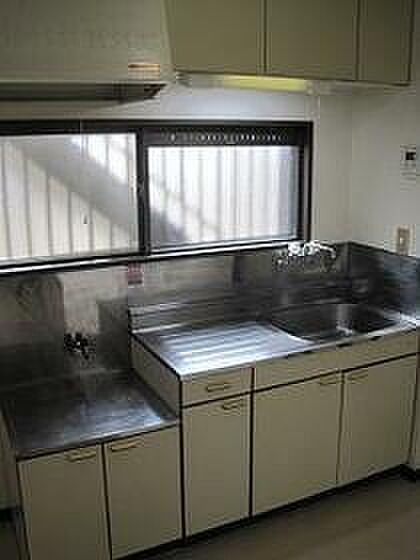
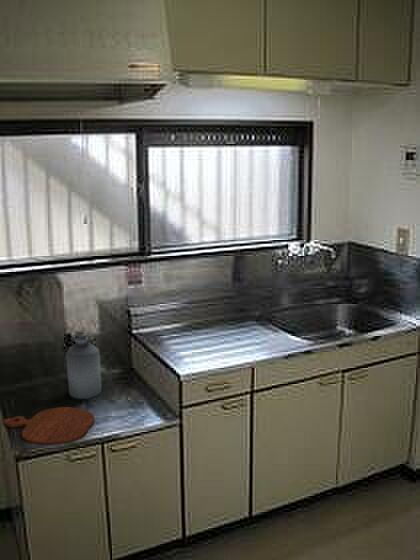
+ cutting board [2,406,95,445]
+ bottle [65,330,103,400]
